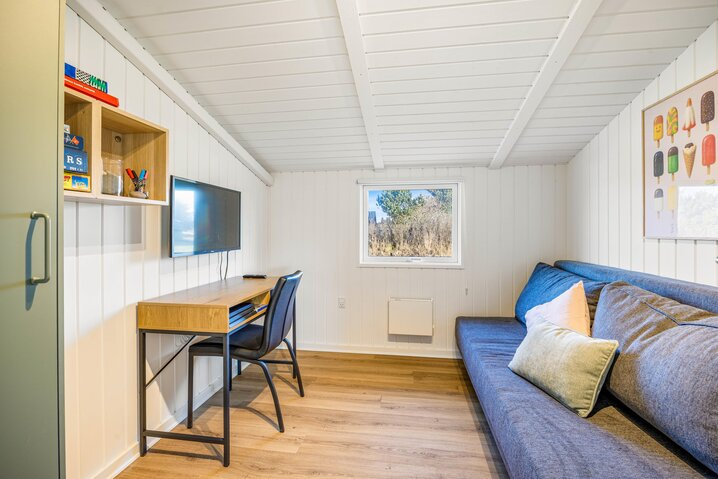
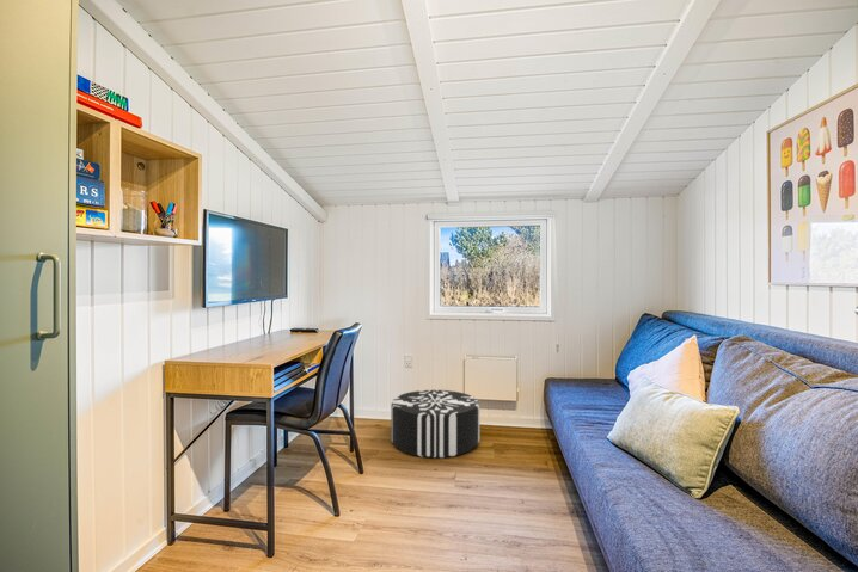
+ pouf [390,389,480,459]
